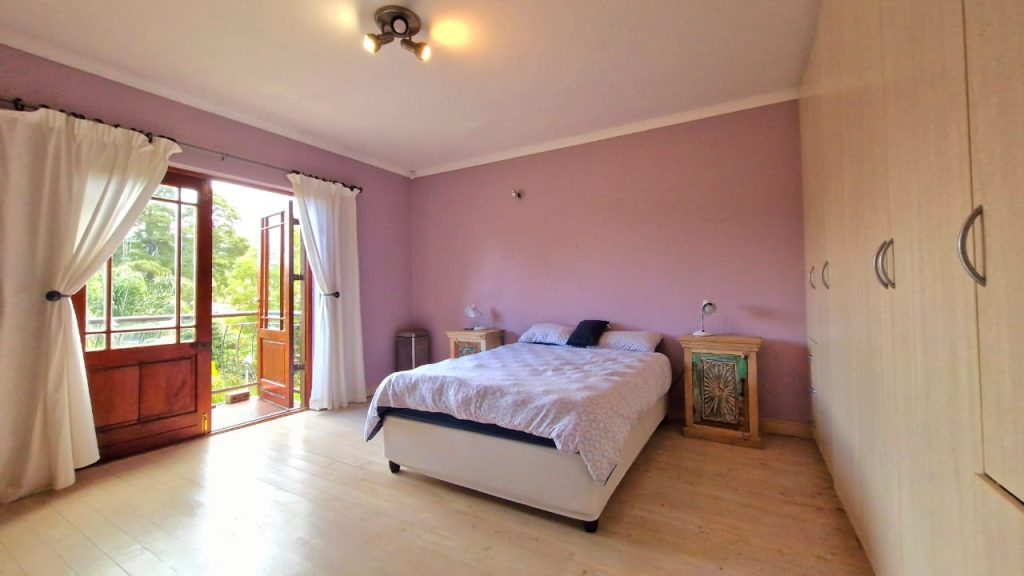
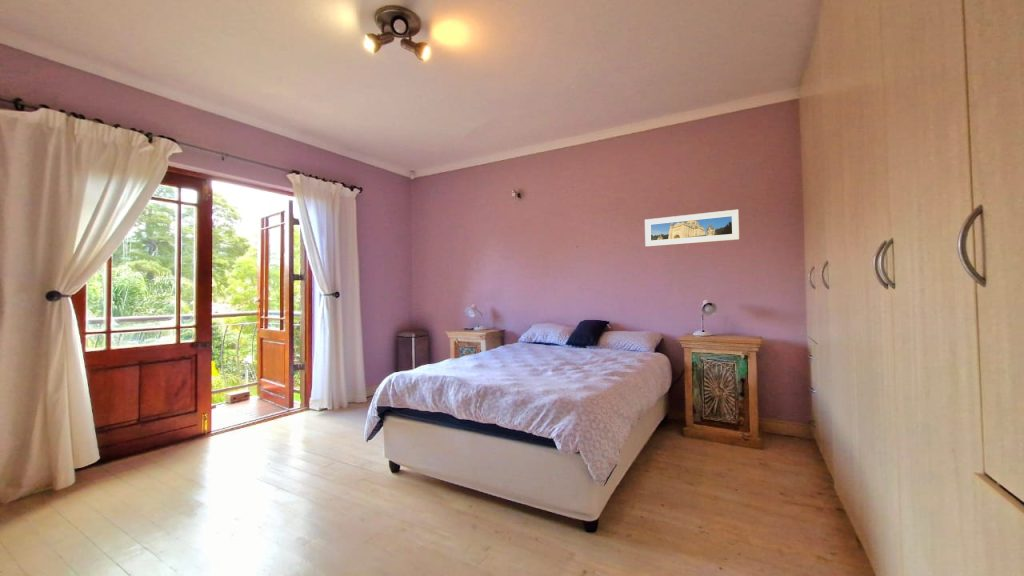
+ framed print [644,209,740,248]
